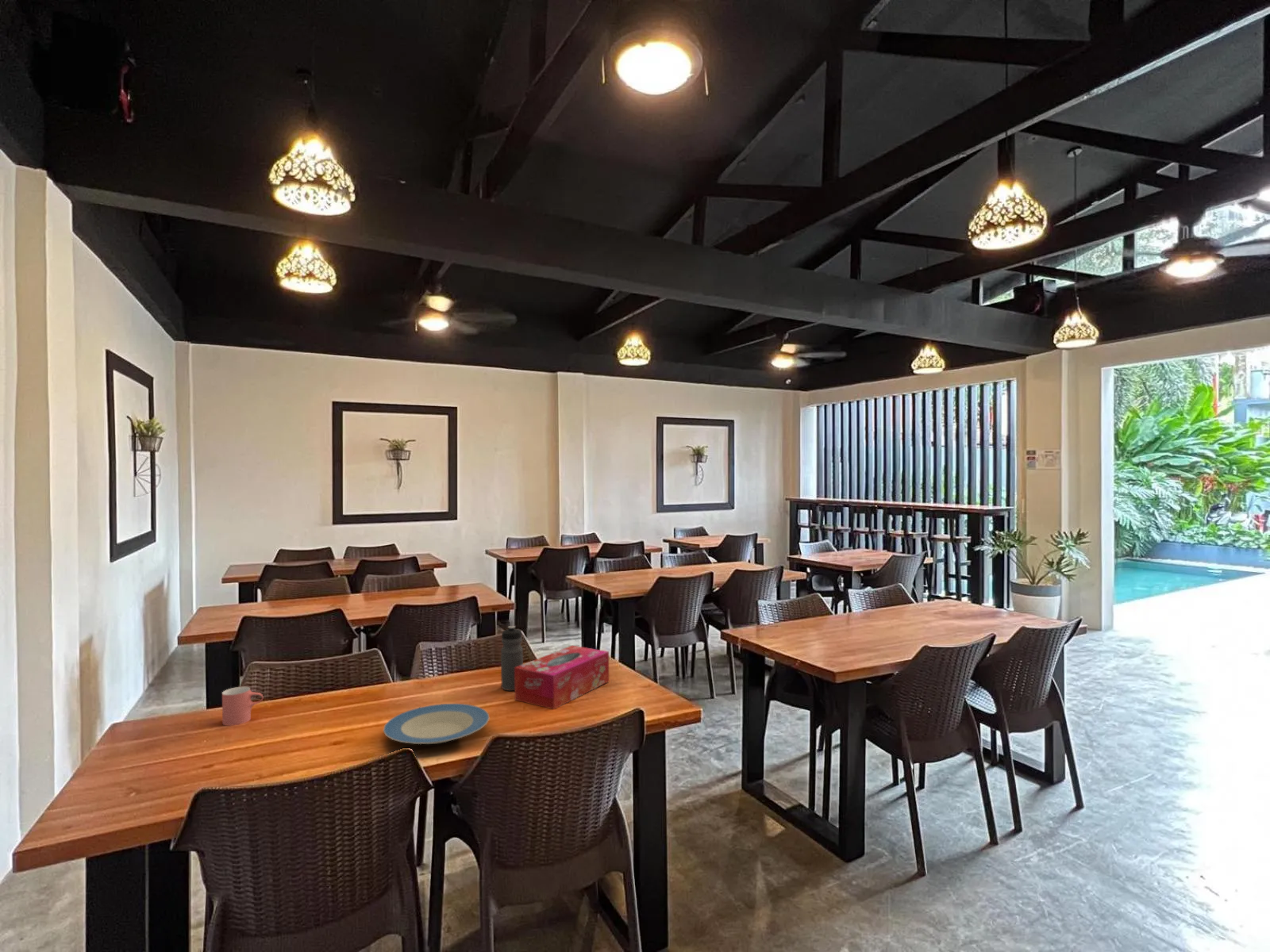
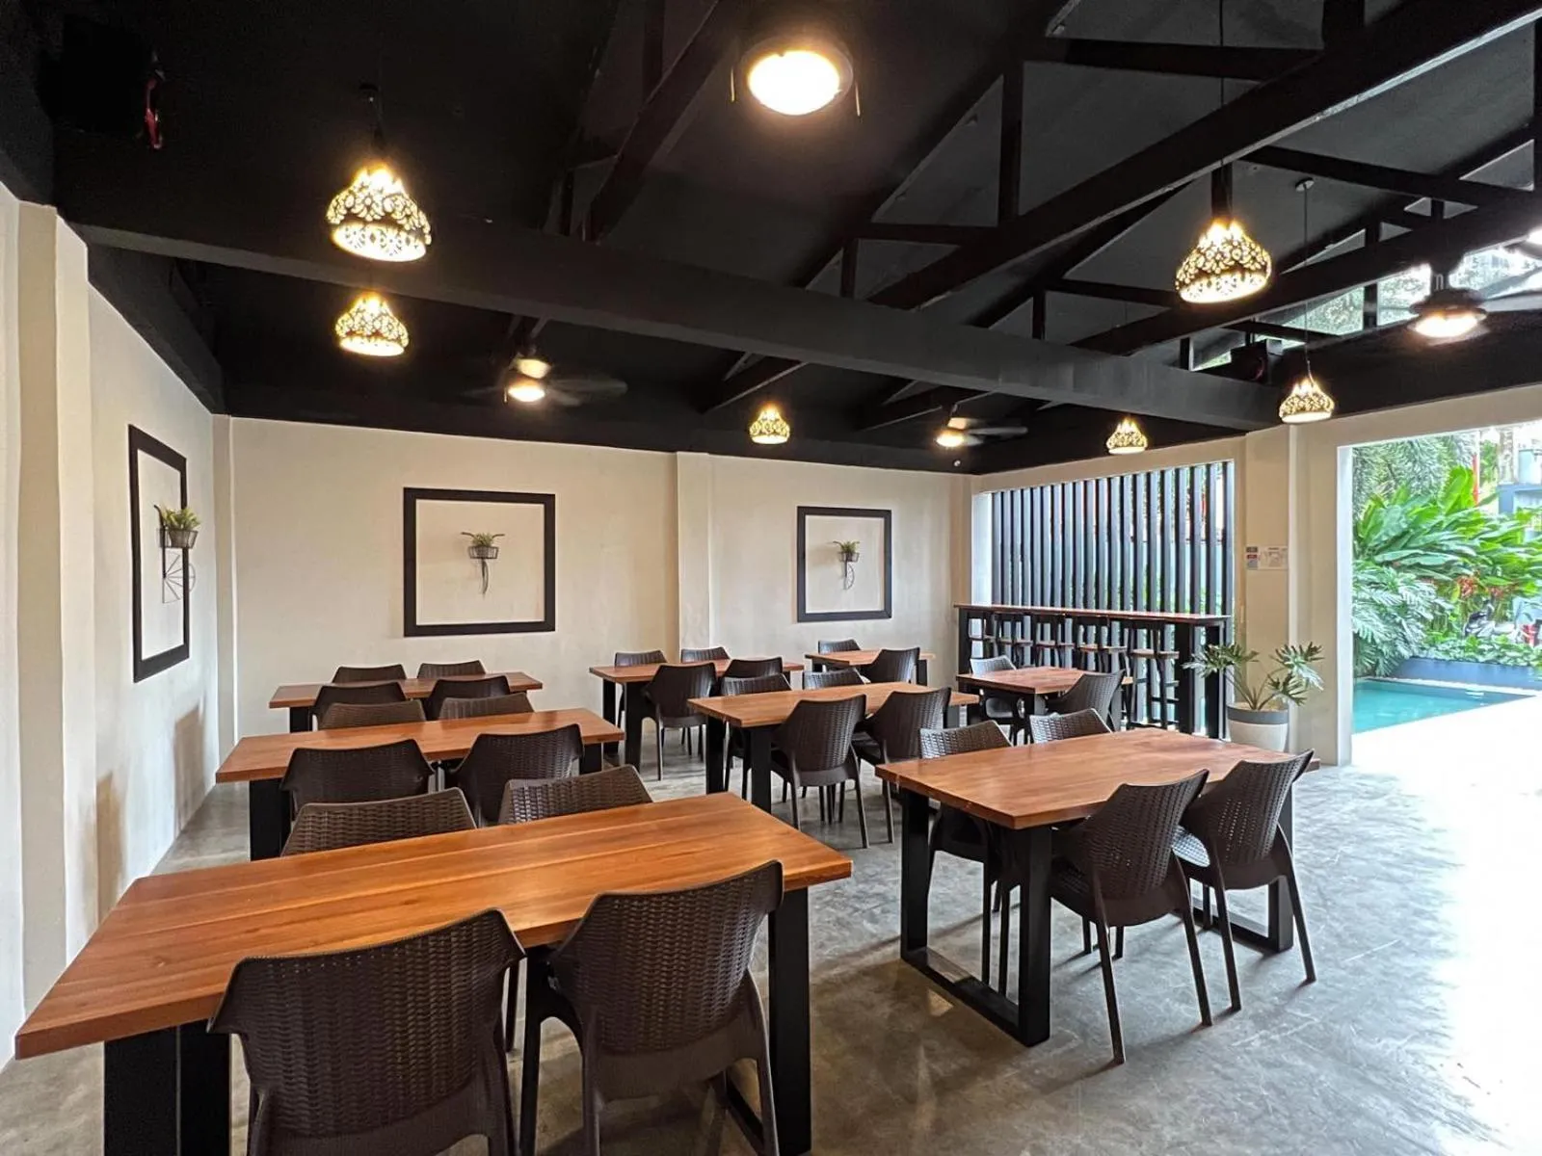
- water bottle [500,625,524,692]
- tissue box [514,645,610,710]
- plate [383,703,490,745]
- cup [221,686,264,727]
